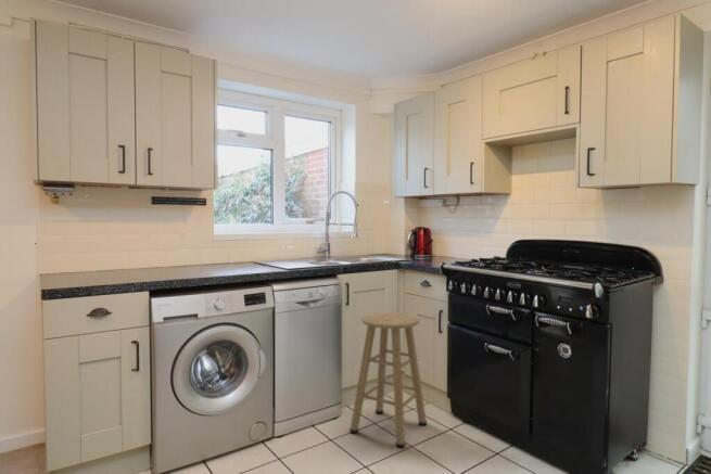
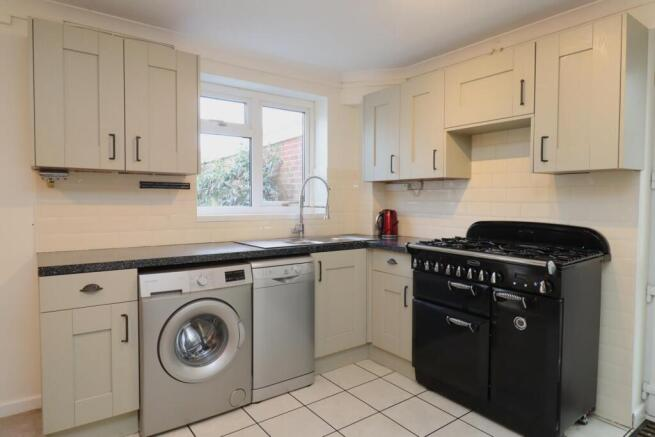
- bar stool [348,311,428,449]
